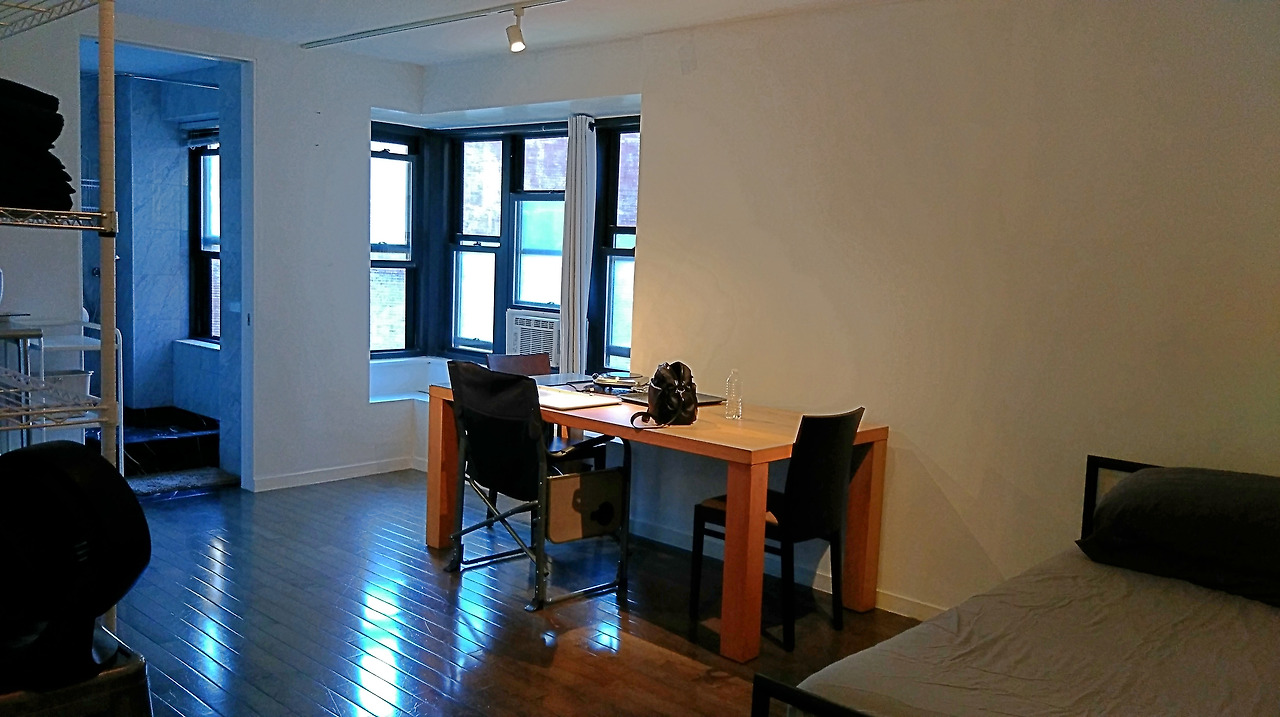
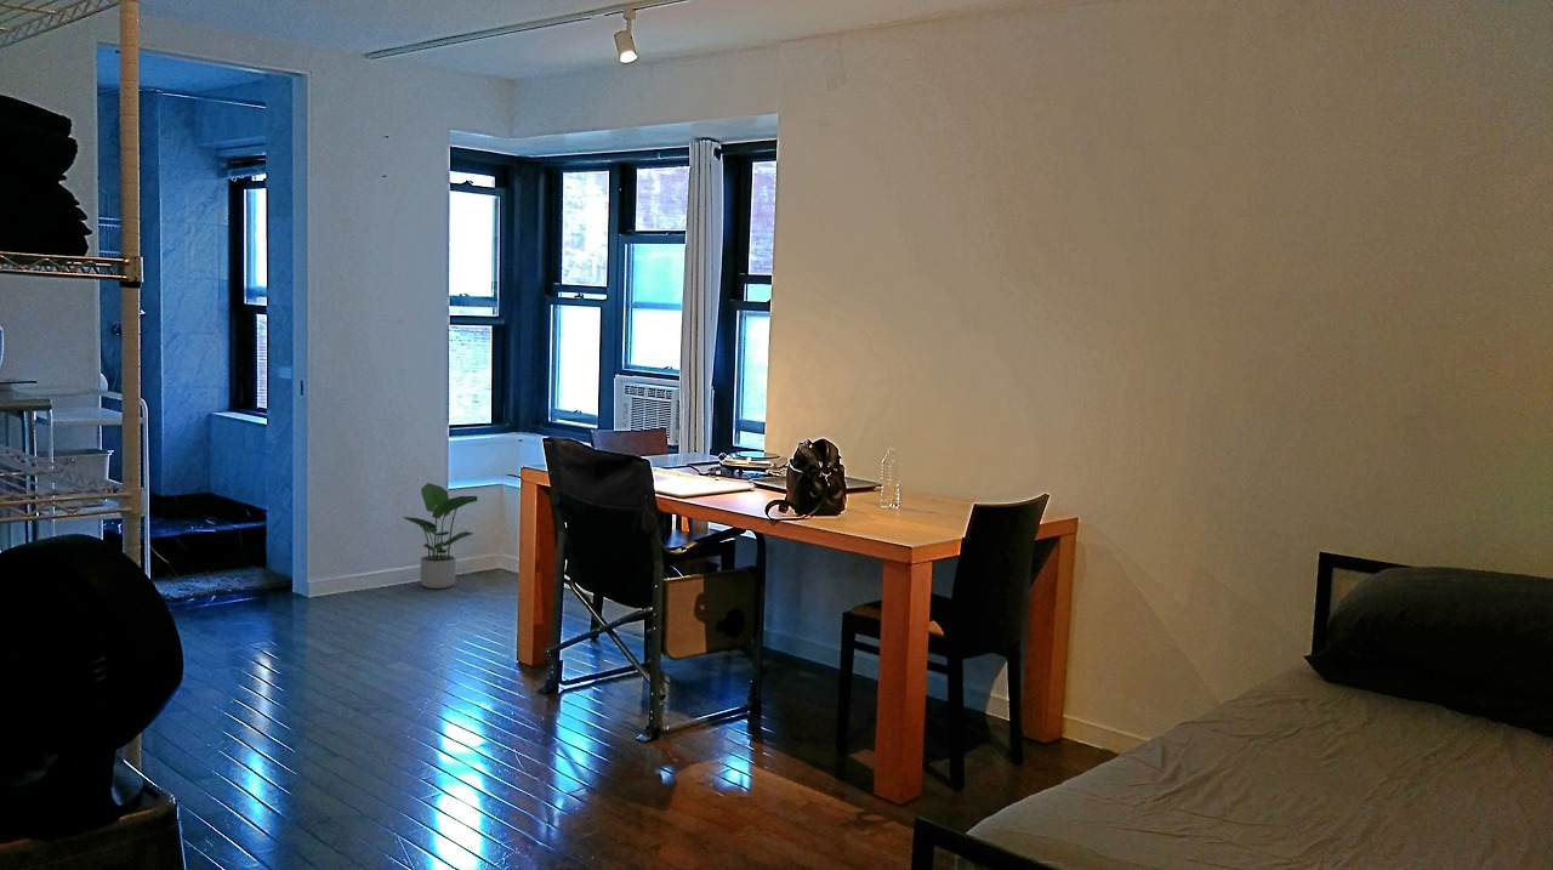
+ potted plant [402,482,479,590]
